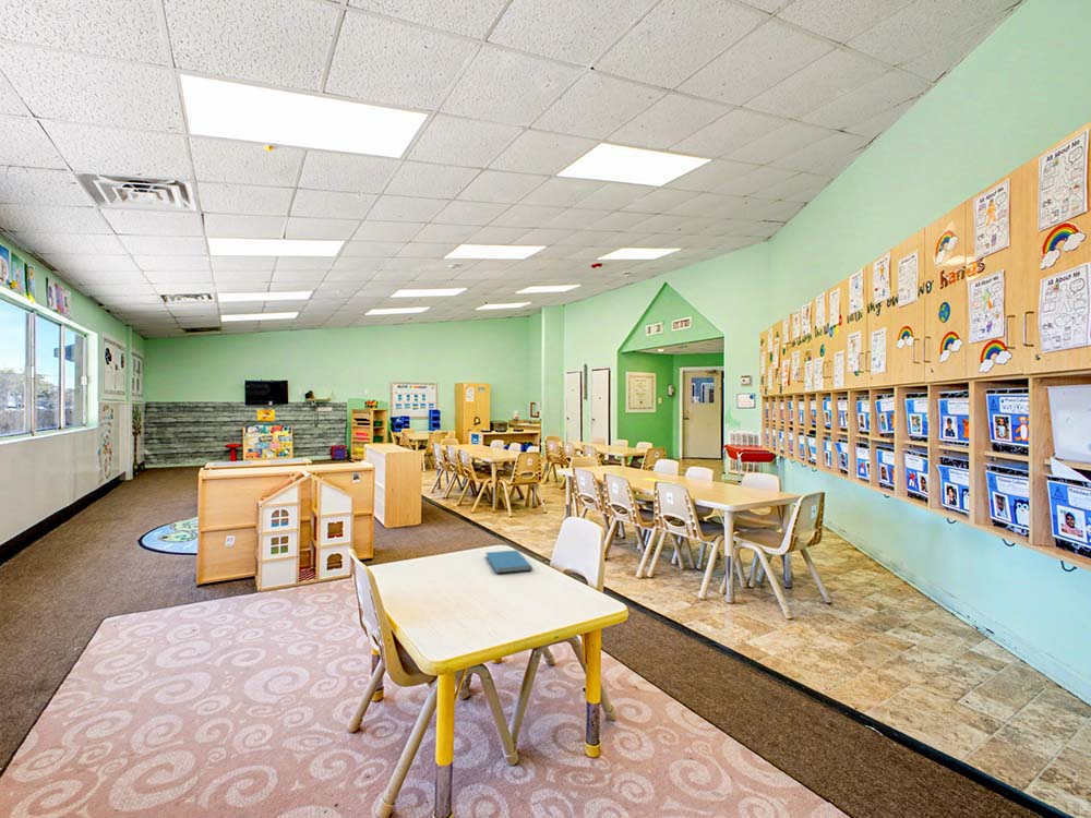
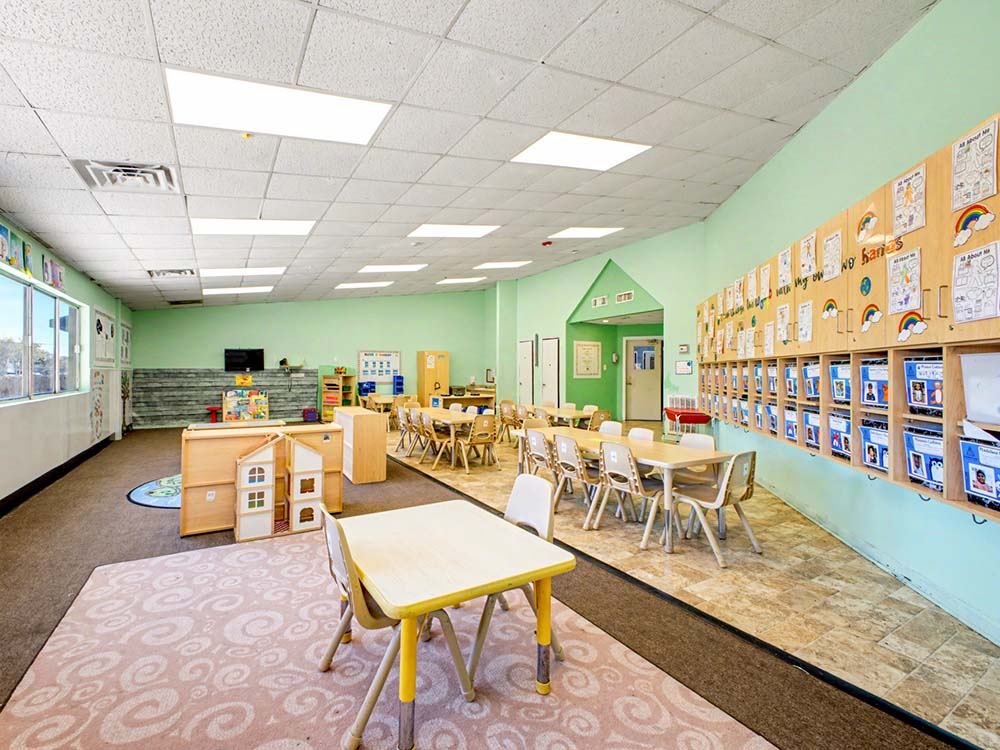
- book [484,550,533,574]
